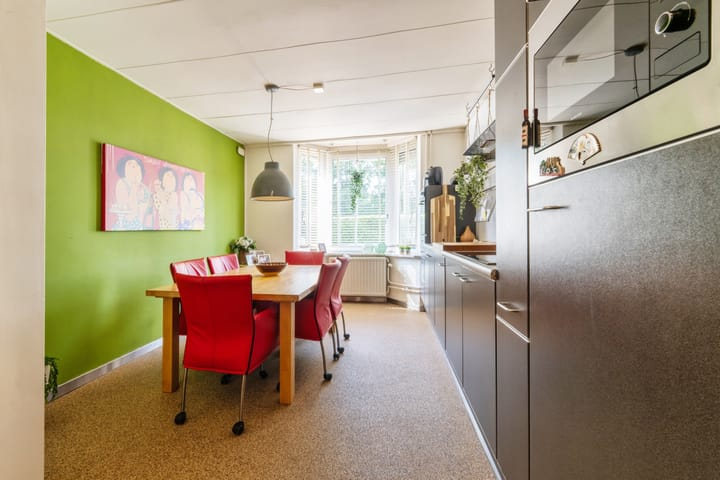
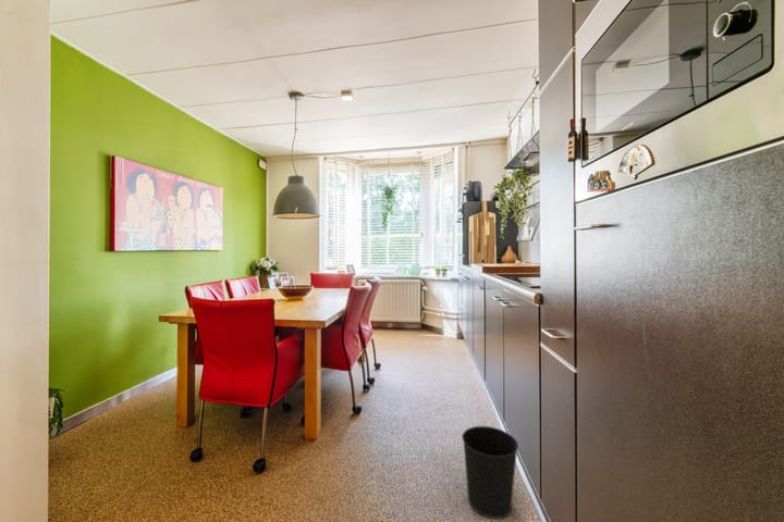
+ wastebasket [461,425,519,520]
